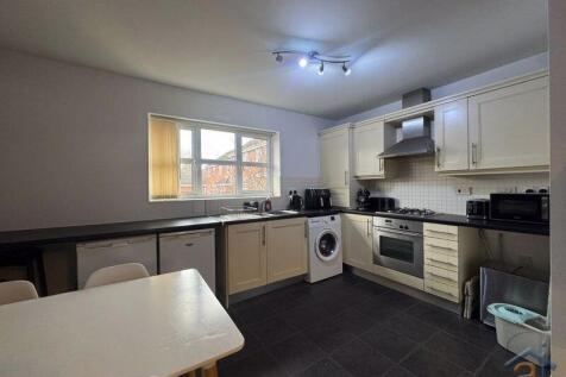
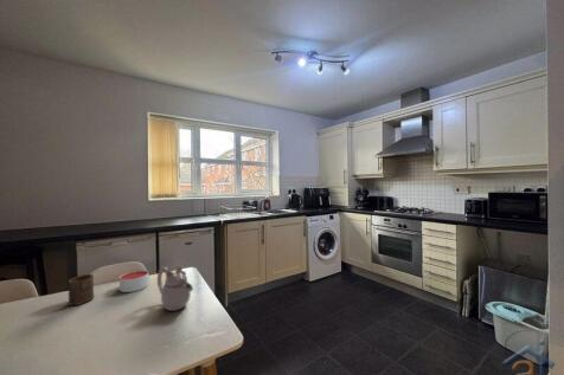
+ teapot [156,265,194,312]
+ cup [68,273,95,306]
+ candle [118,270,149,293]
